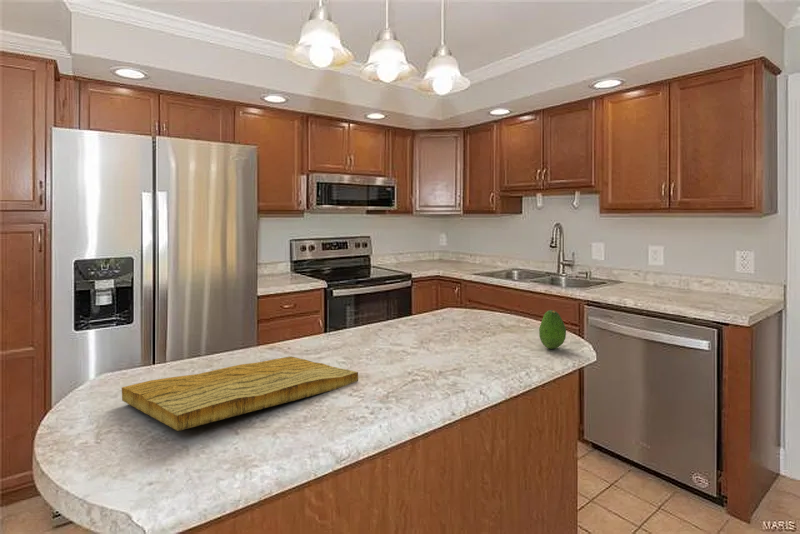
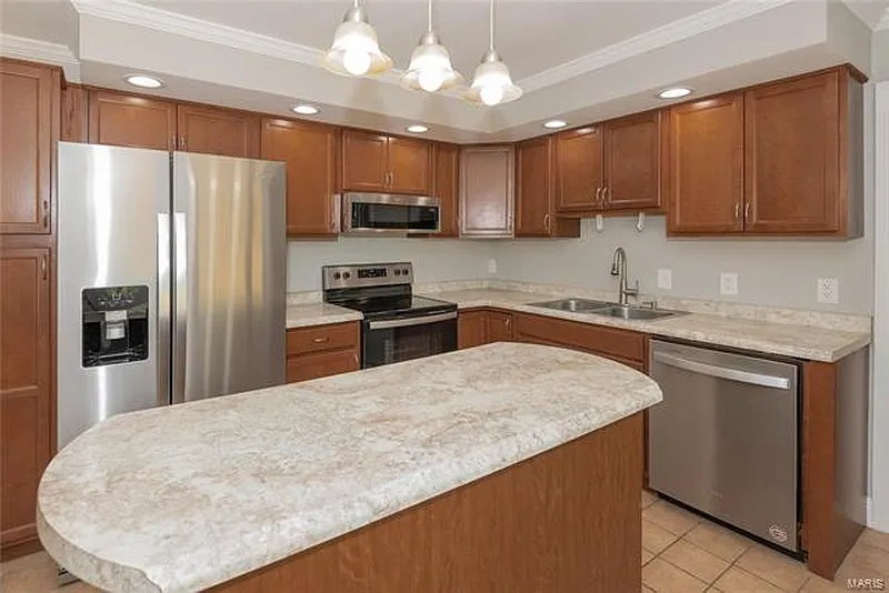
- cutting board [121,355,359,432]
- fruit [538,309,567,350]
